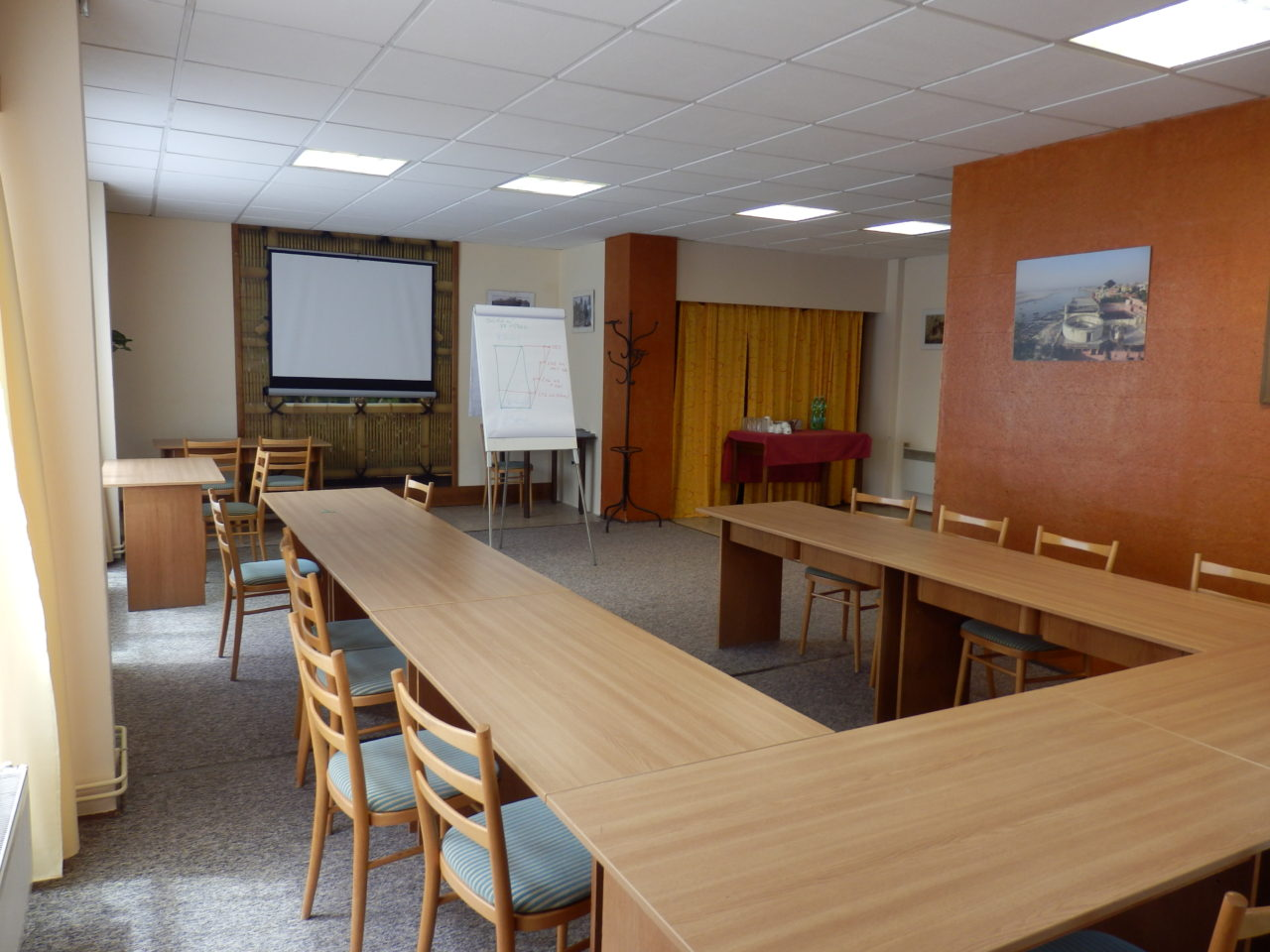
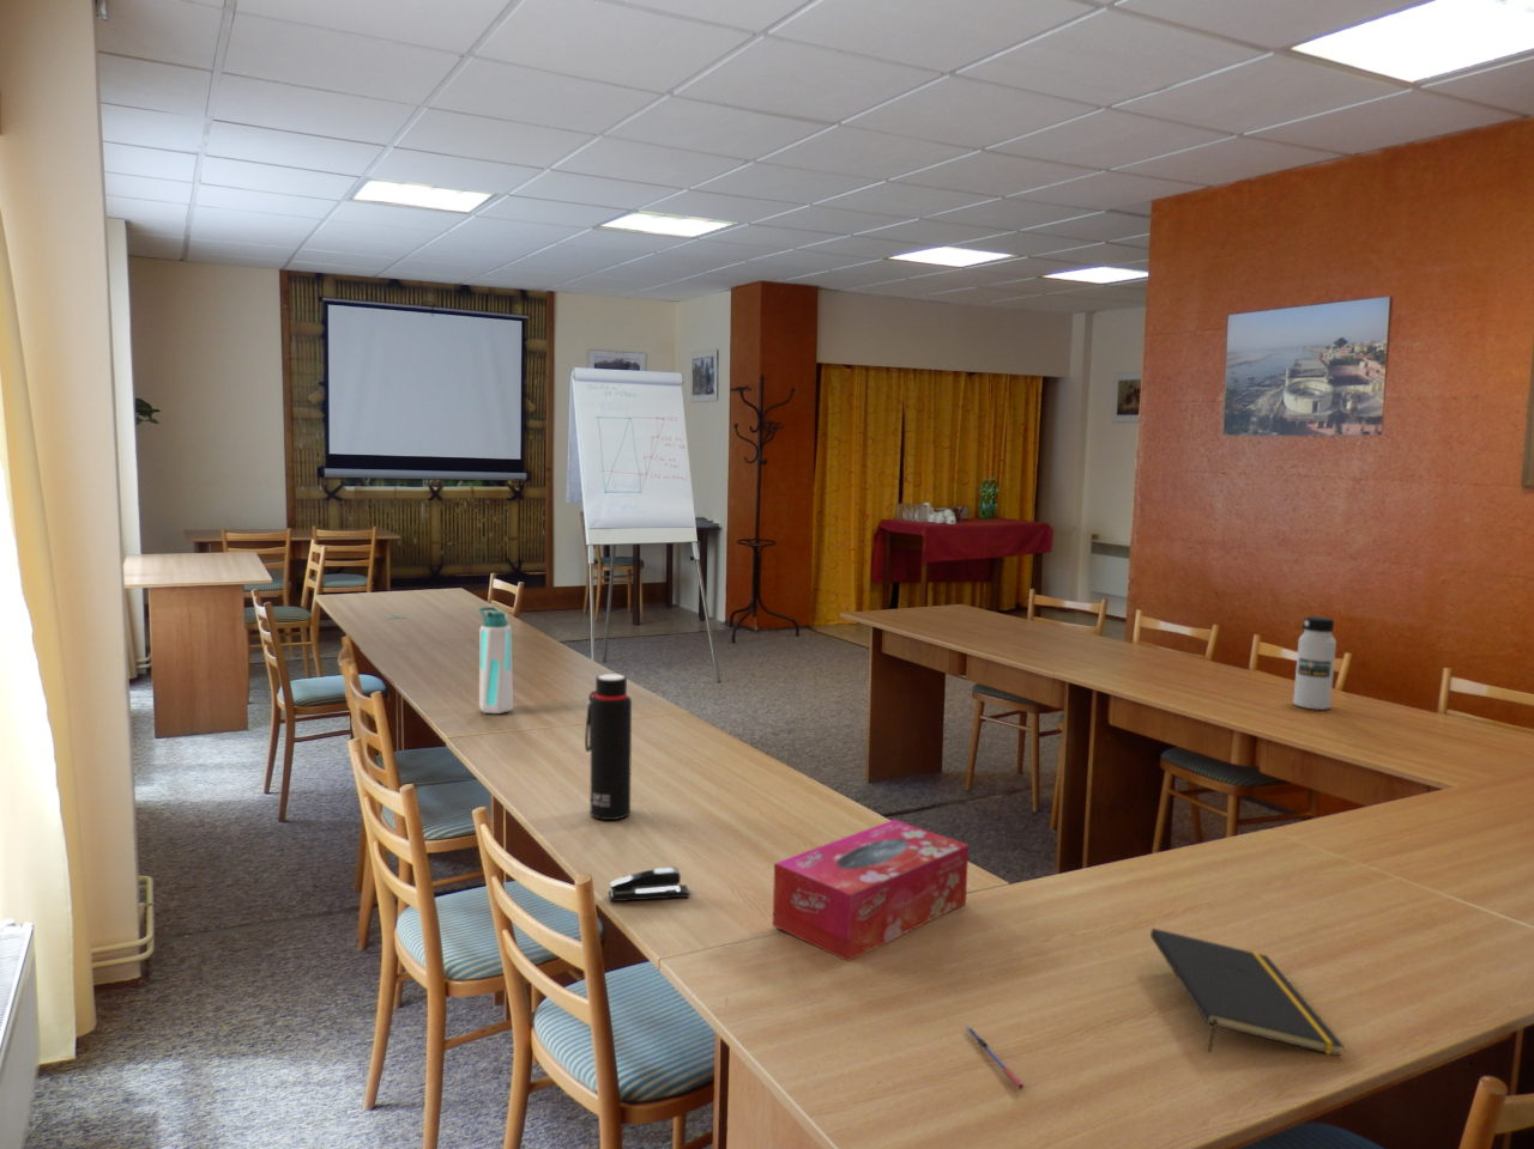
+ pen [964,1025,1025,1090]
+ stapler [608,867,691,903]
+ notepad [1150,928,1344,1057]
+ tissue box [772,818,970,962]
+ water bottle [583,672,633,821]
+ water bottle [477,606,515,715]
+ water bottle [1292,616,1337,711]
